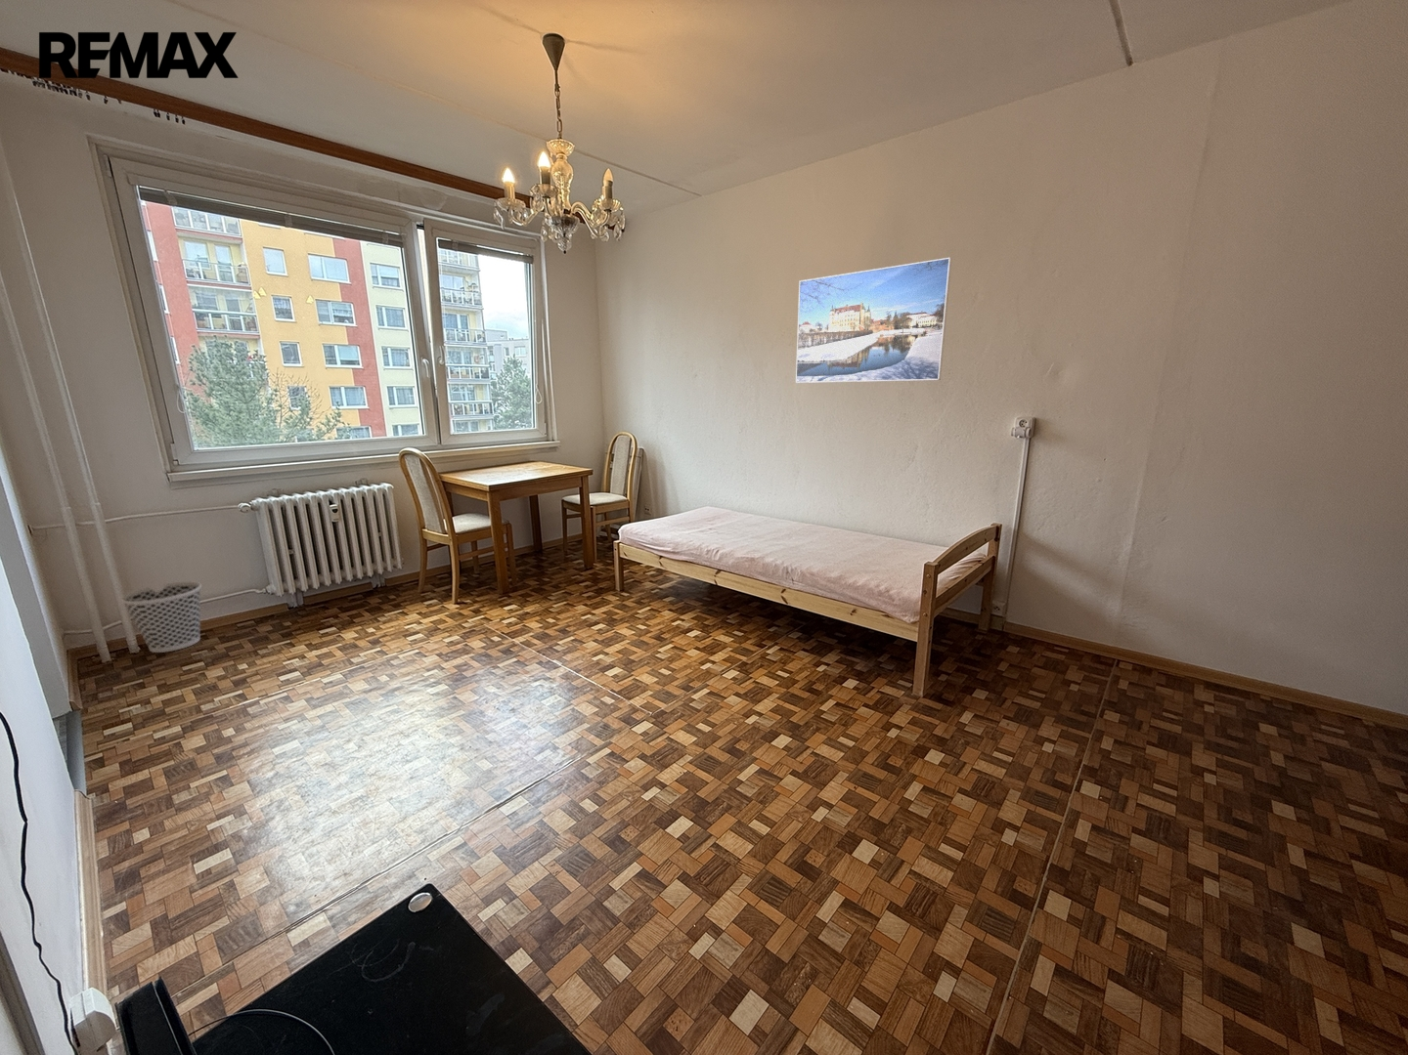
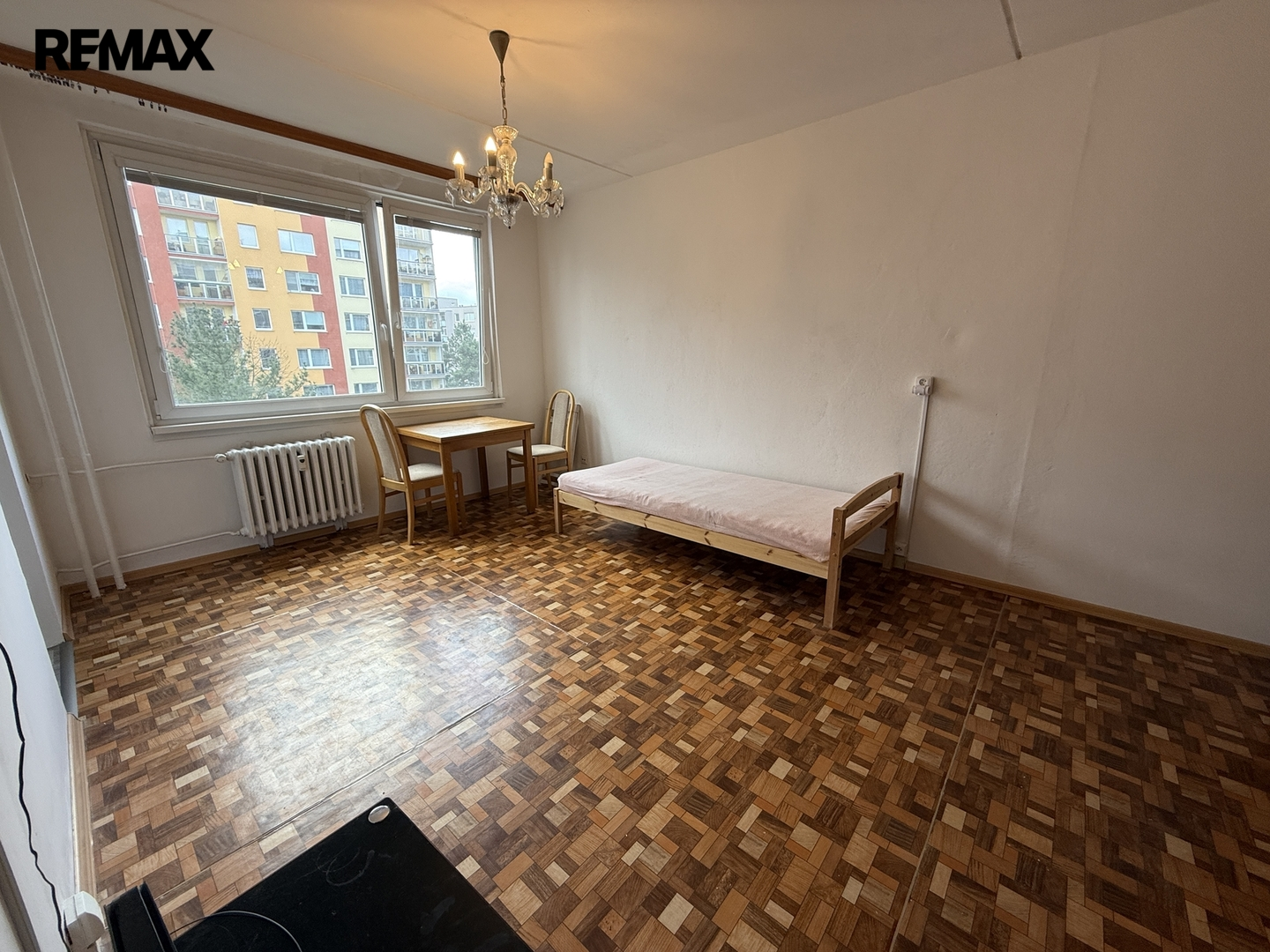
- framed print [795,257,952,383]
- wastebasket [120,581,203,654]
